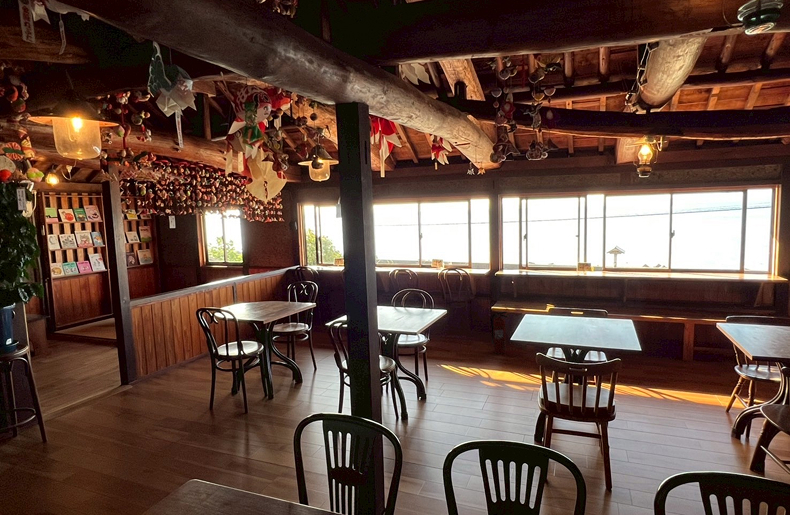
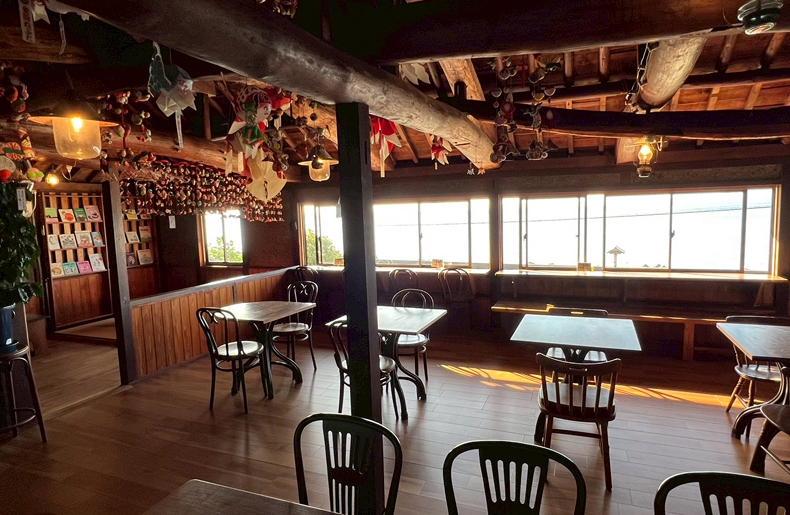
- fire extinguisher [490,311,508,355]
